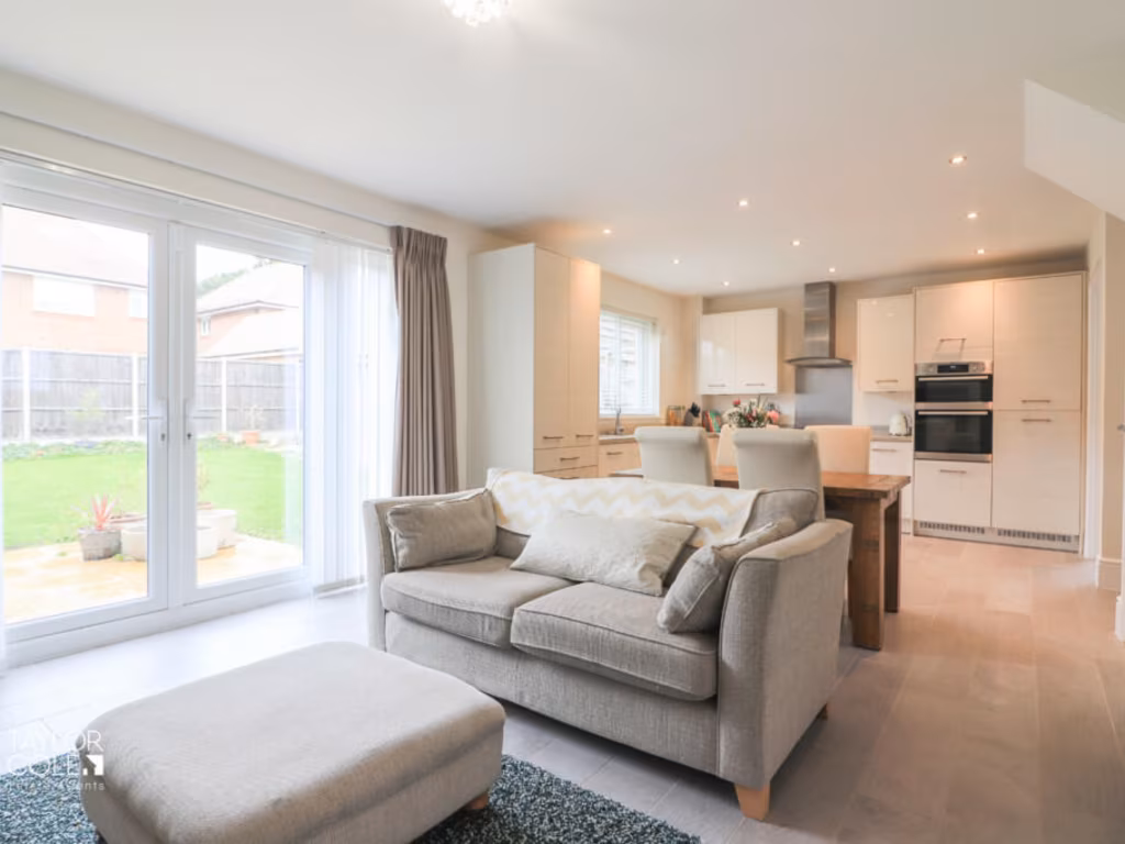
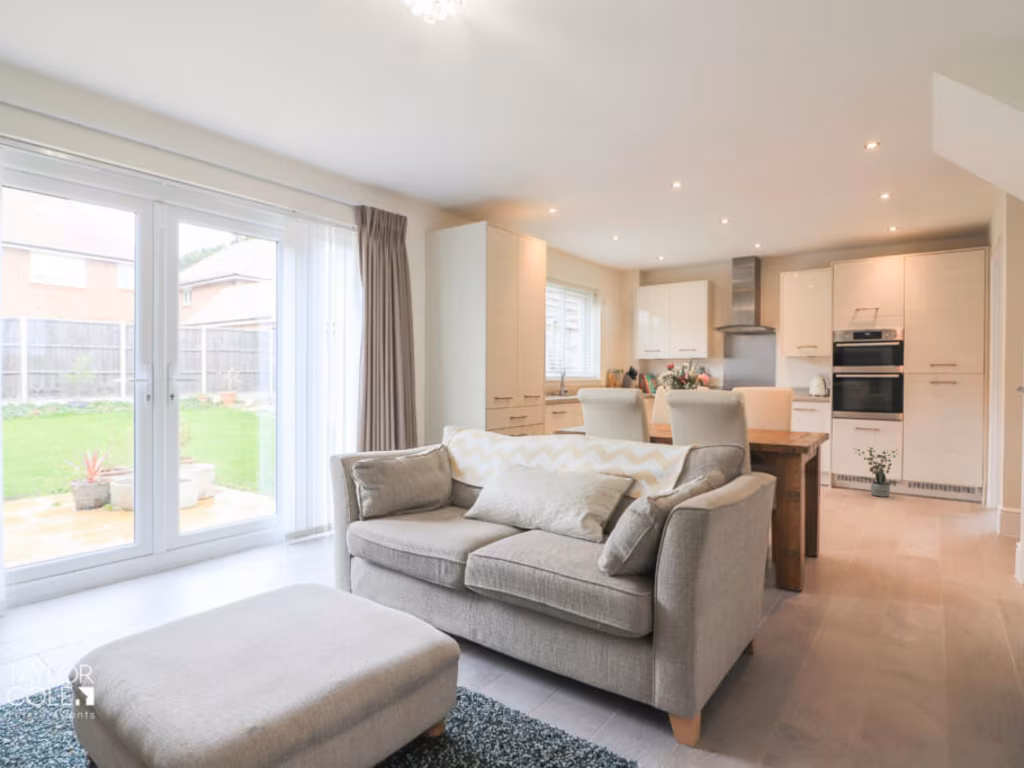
+ potted plant [853,445,904,498]
